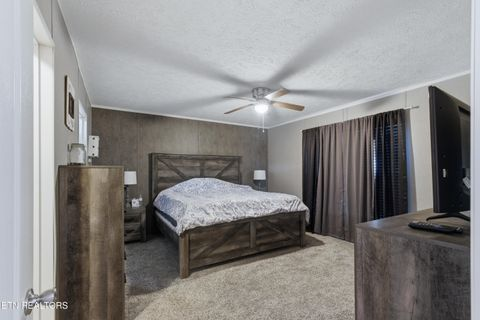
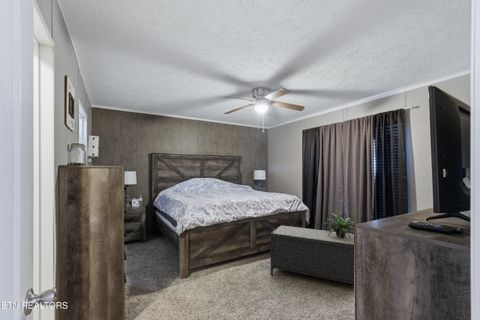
+ potted plant [321,212,356,241]
+ bench [269,225,355,285]
